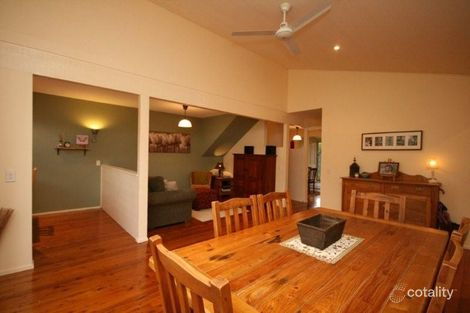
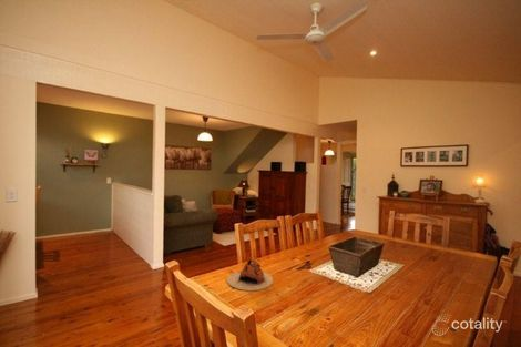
+ teapot [226,258,274,292]
